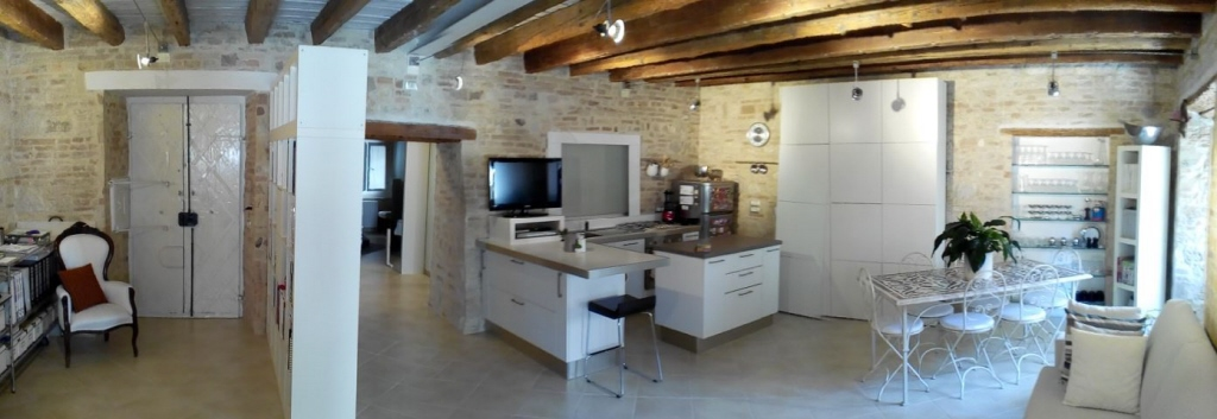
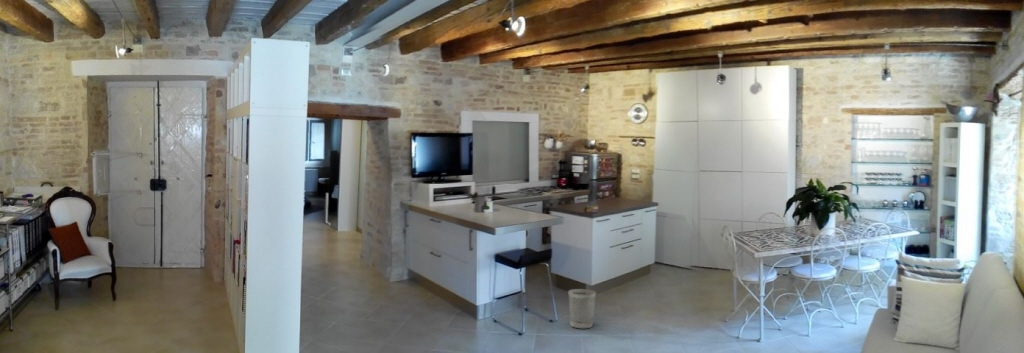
+ wastebasket [567,288,597,329]
